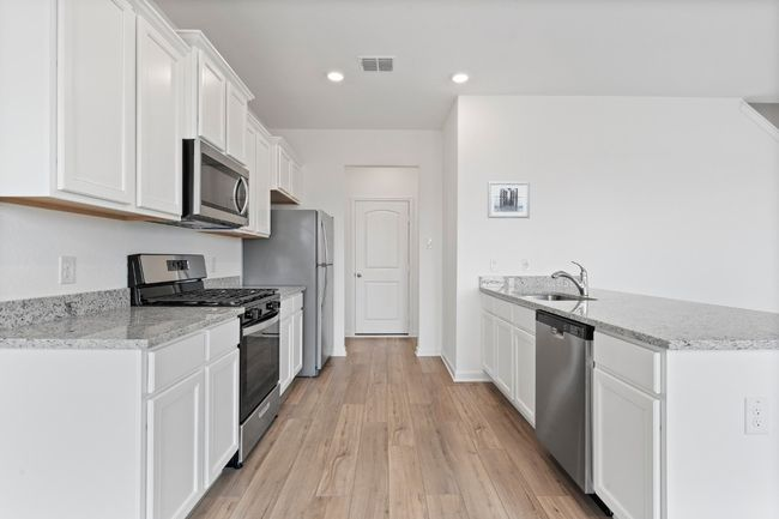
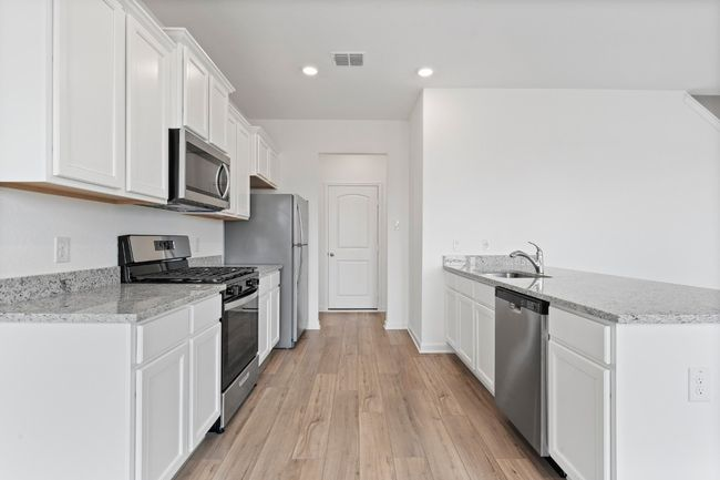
- wall art [487,181,531,219]
